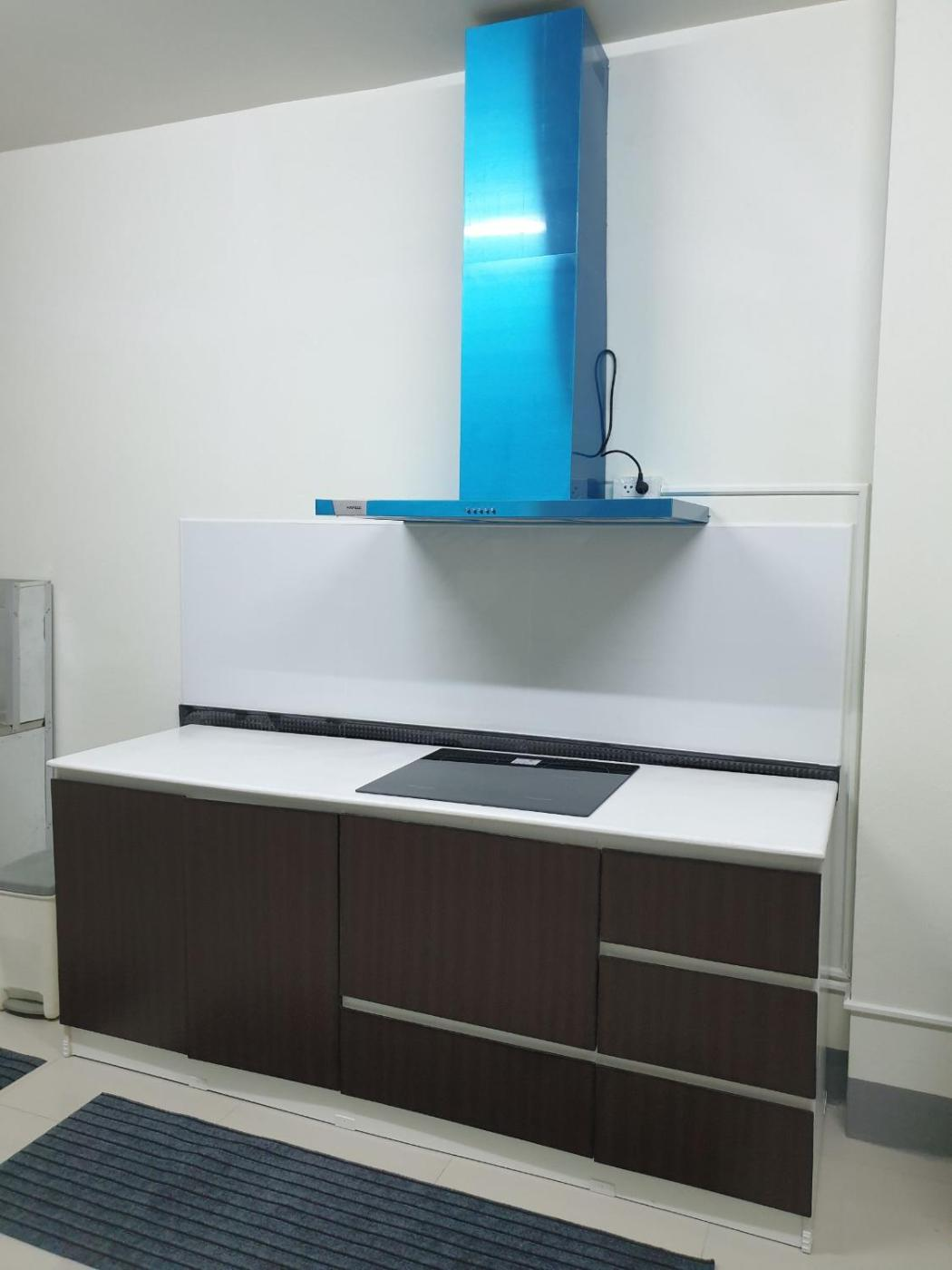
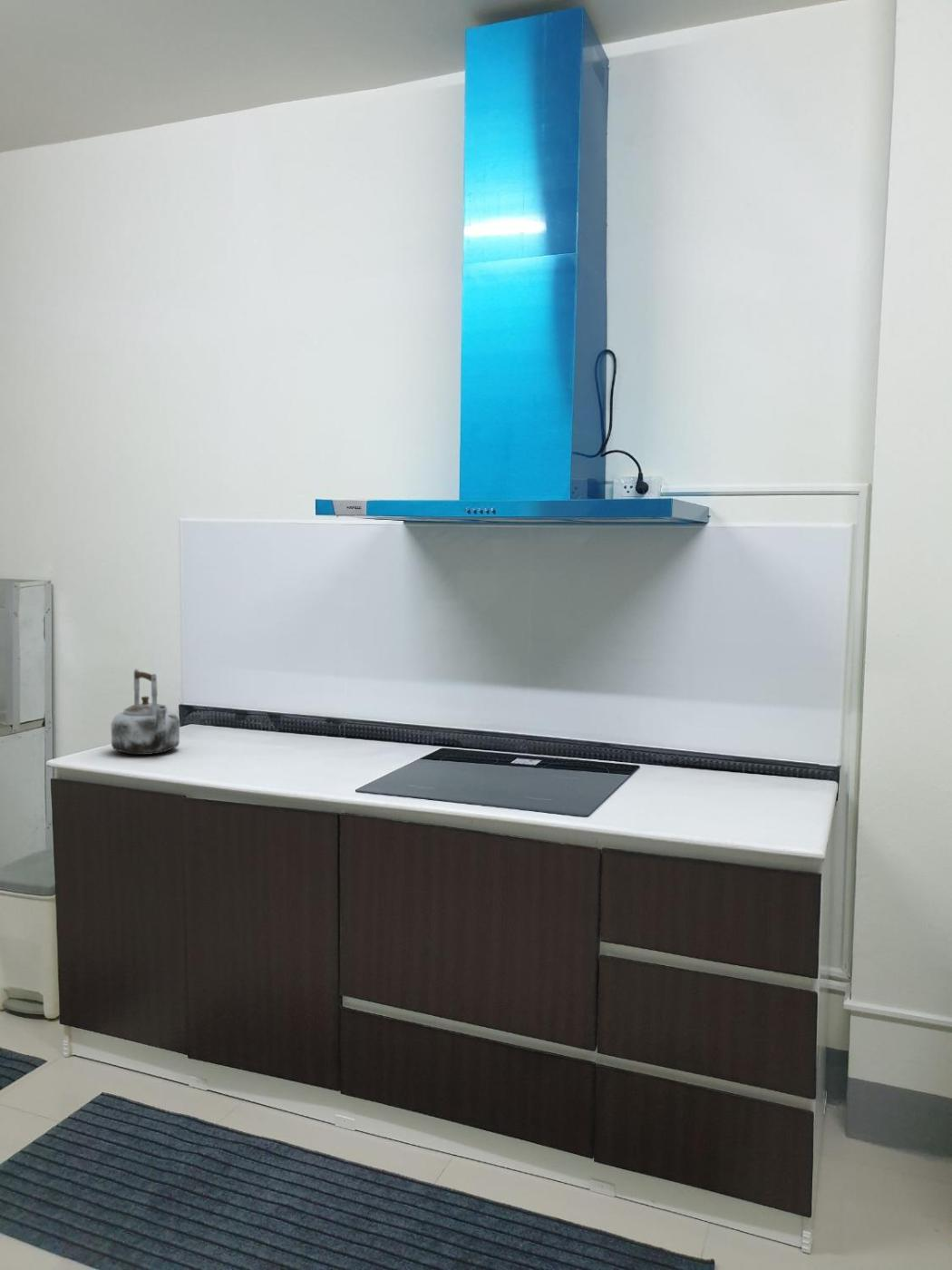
+ kettle [111,669,180,756]
